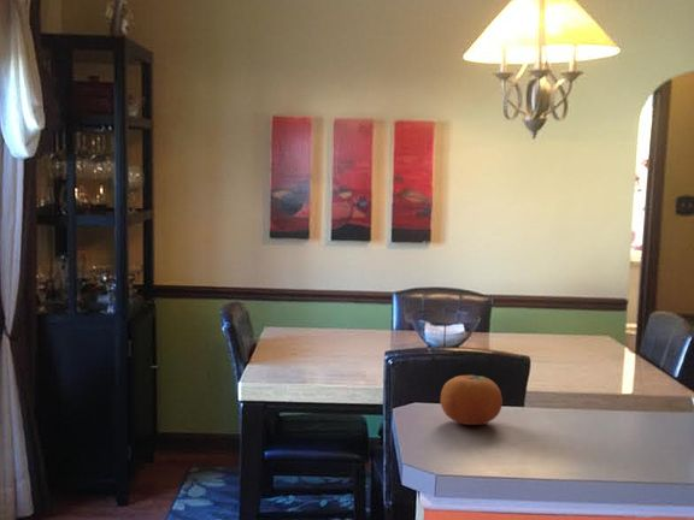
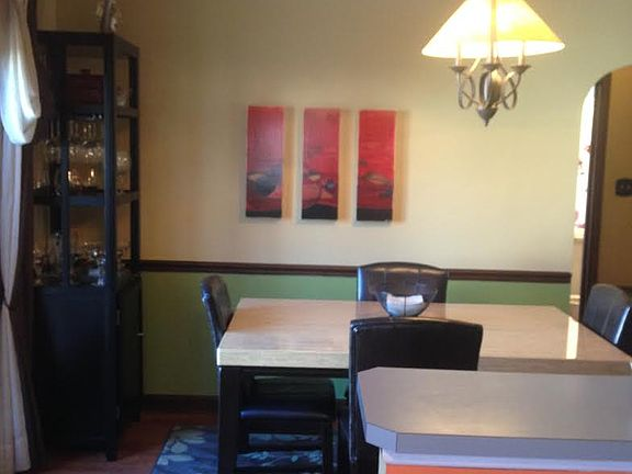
- fruit [440,374,504,426]
